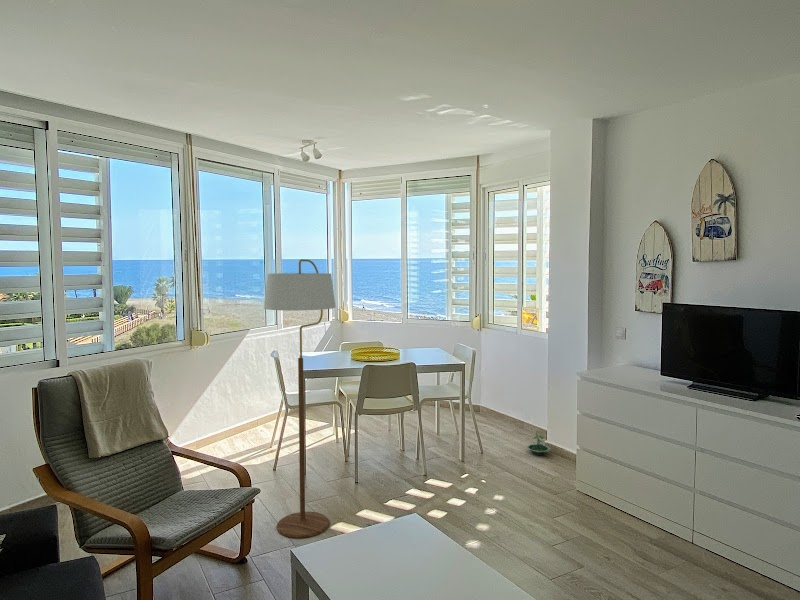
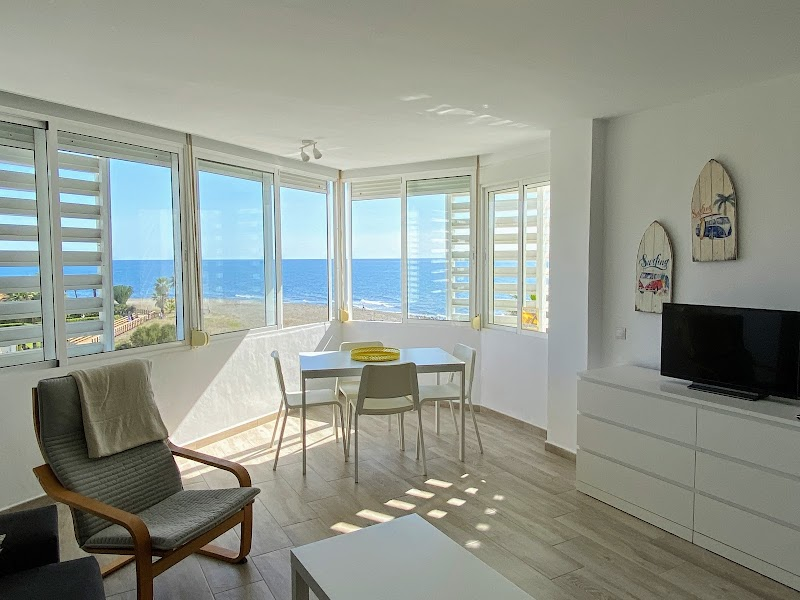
- floor lamp [263,258,337,539]
- terrarium [525,430,551,456]
